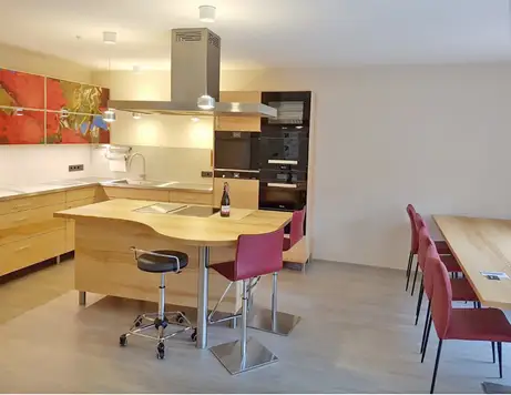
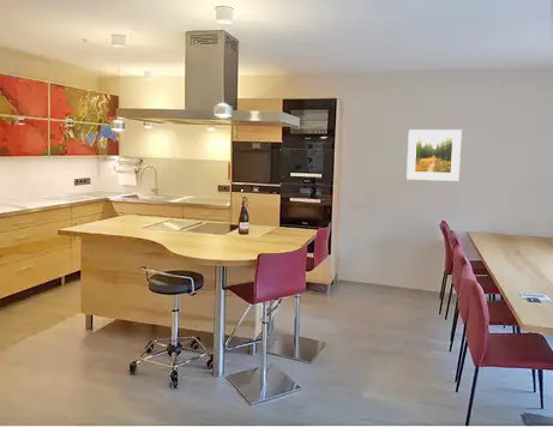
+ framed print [405,128,463,182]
